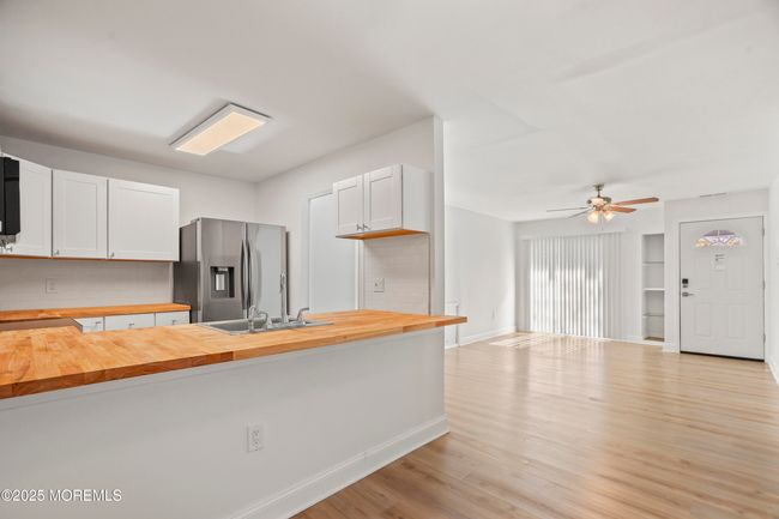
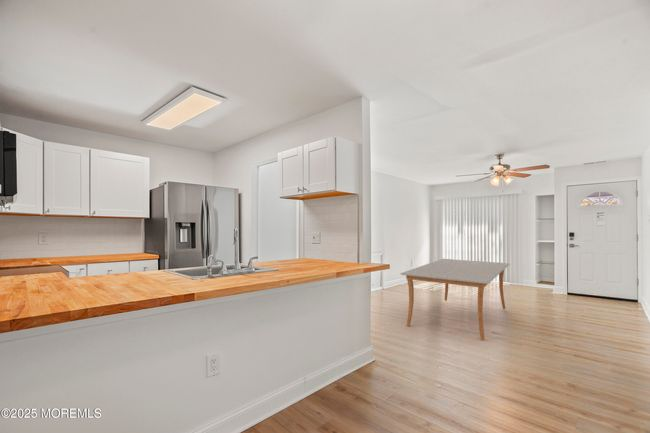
+ dining table [400,258,510,341]
